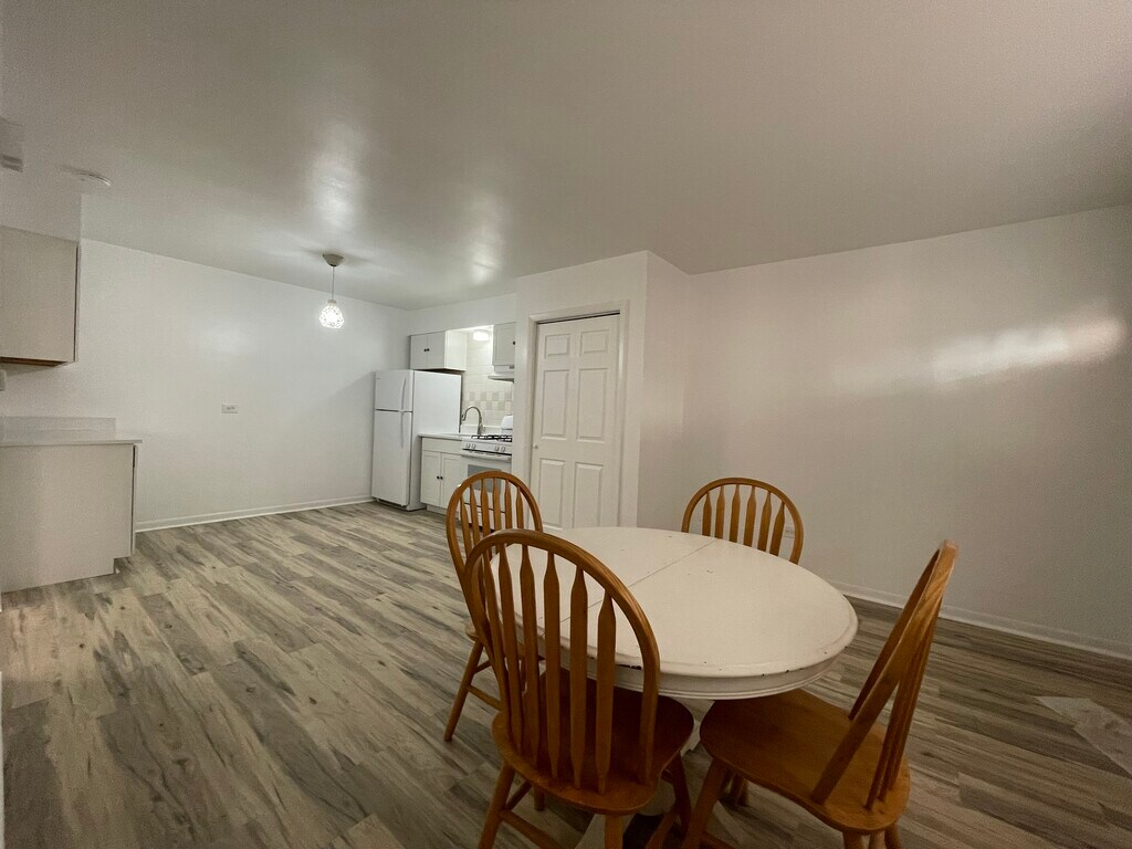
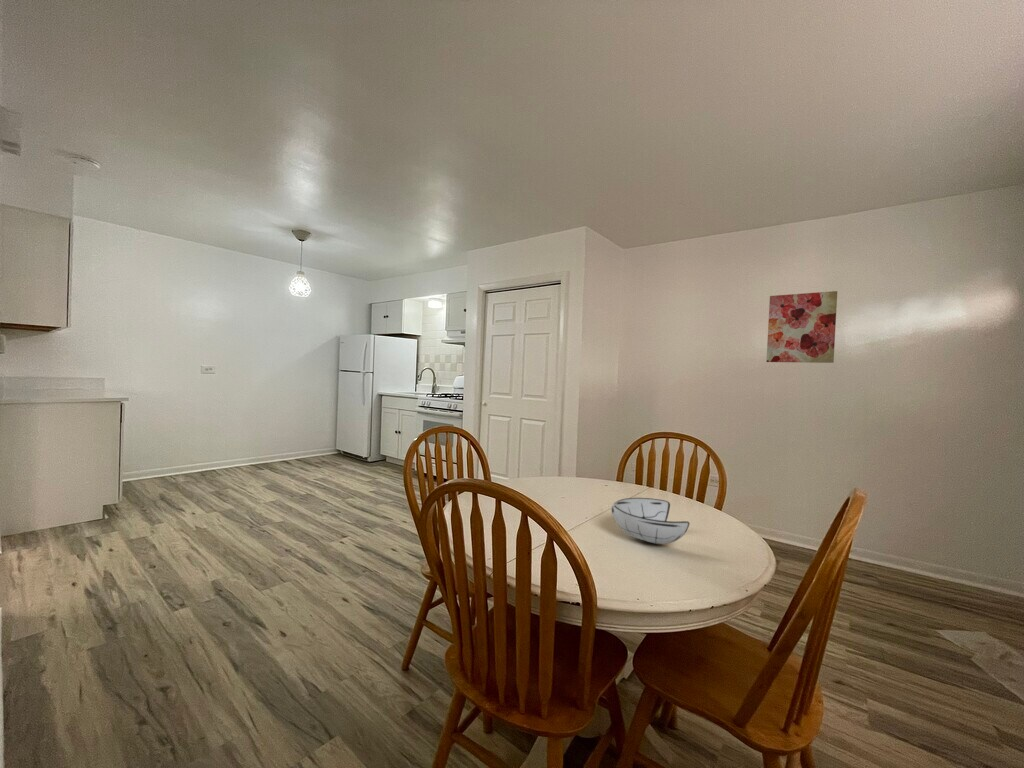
+ bowl [610,497,691,545]
+ wall art [765,290,838,364]
